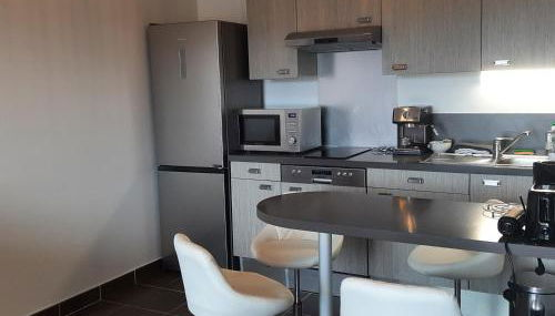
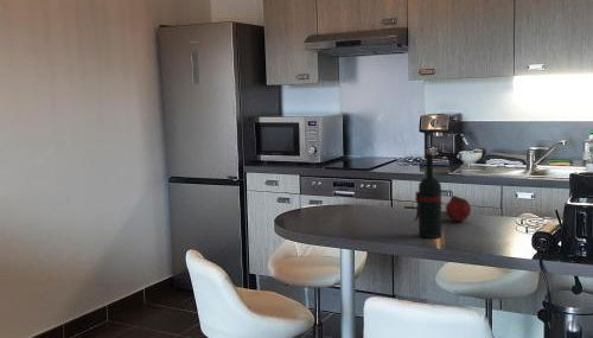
+ fruit [445,194,472,222]
+ wine bottle [413,149,444,240]
